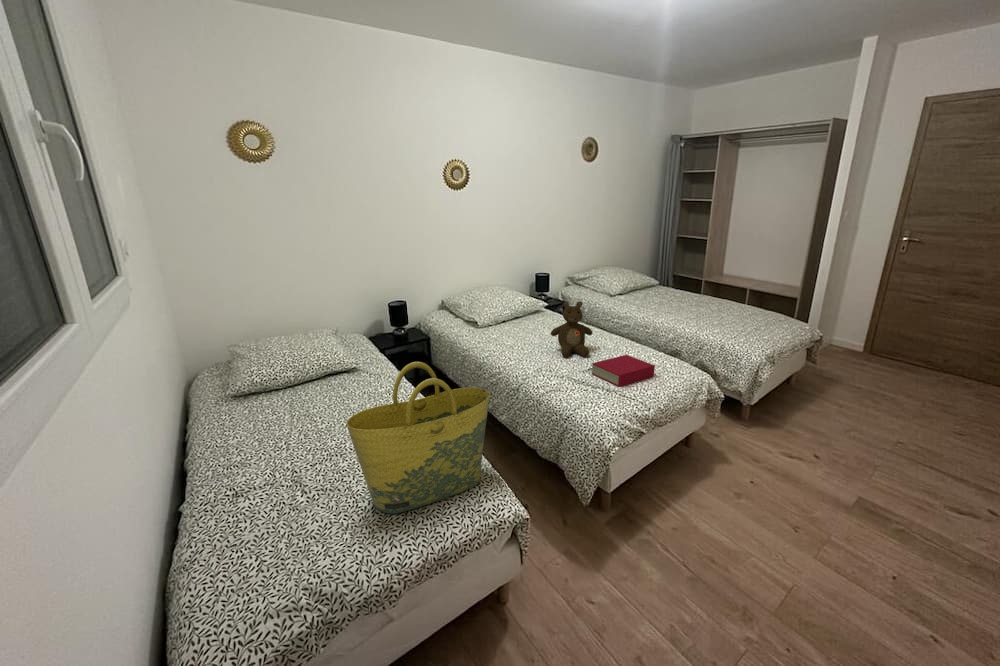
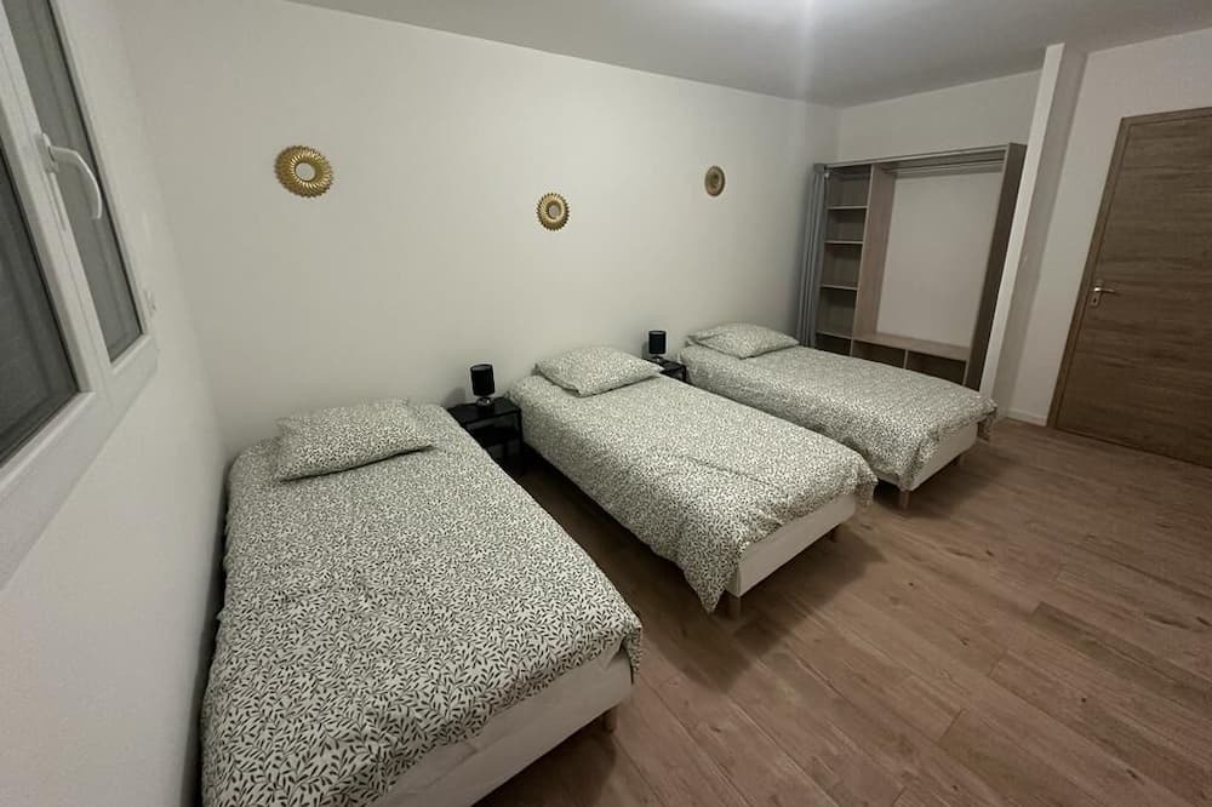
- teddy bear [550,300,593,358]
- tote bag [346,361,490,515]
- book [591,354,656,388]
